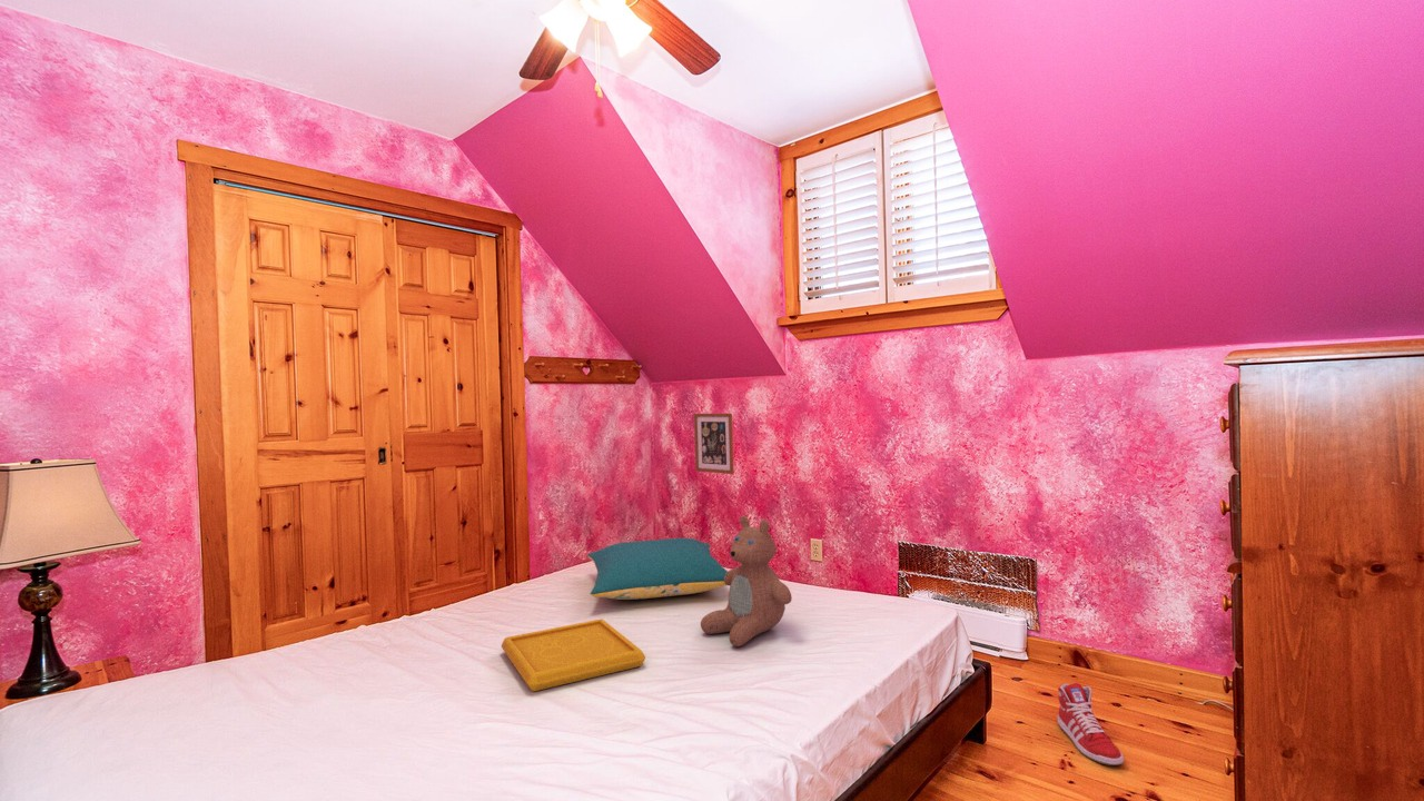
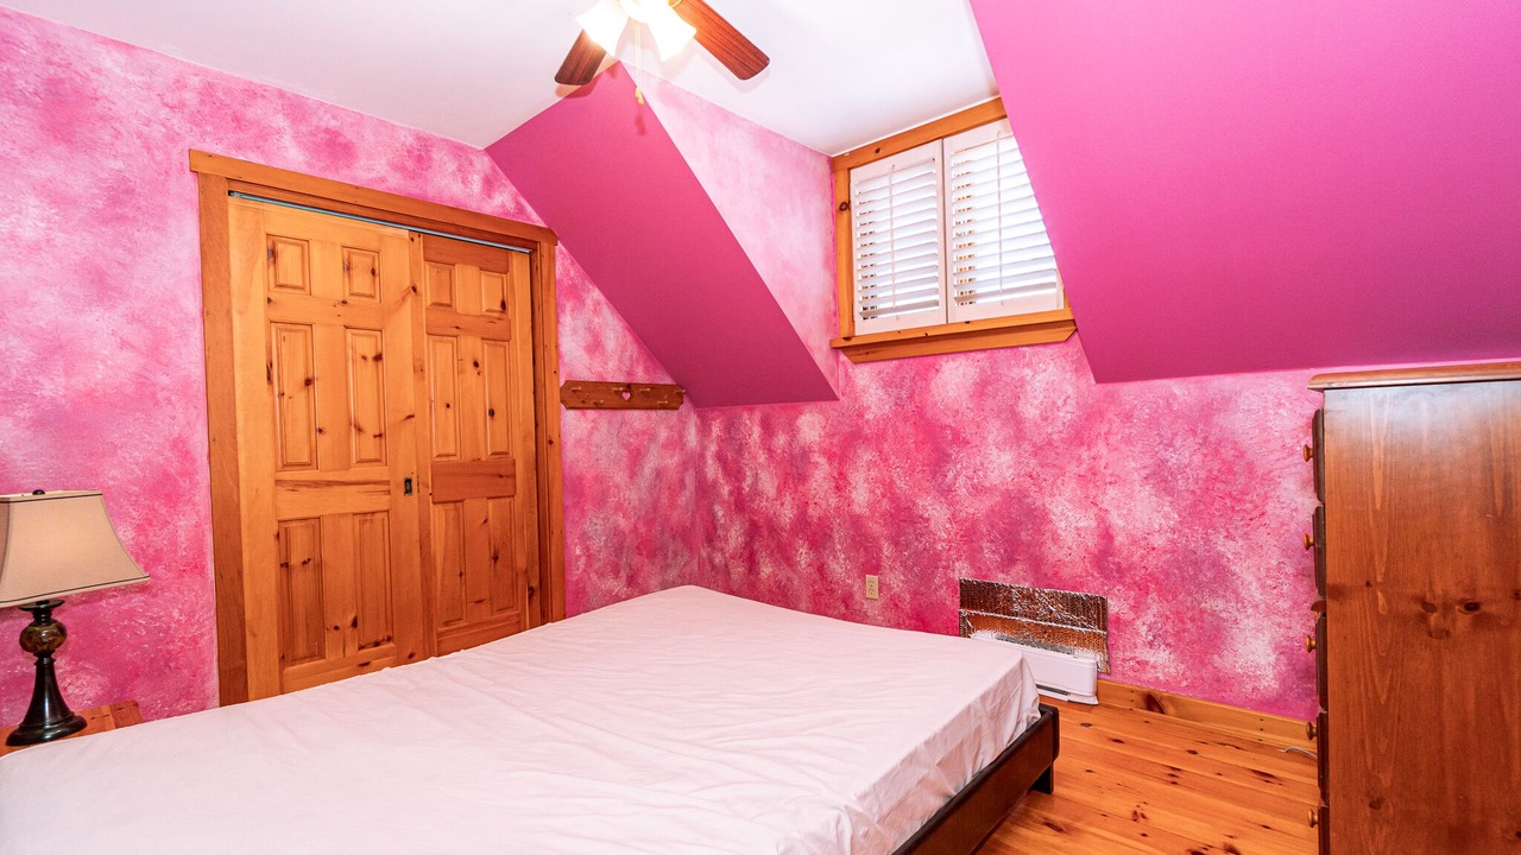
- serving tray [501,617,646,692]
- wall art [693,413,735,475]
- teddy bear [700,514,793,647]
- sneaker [1057,682,1125,767]
- pillow [586,537,729,601]
